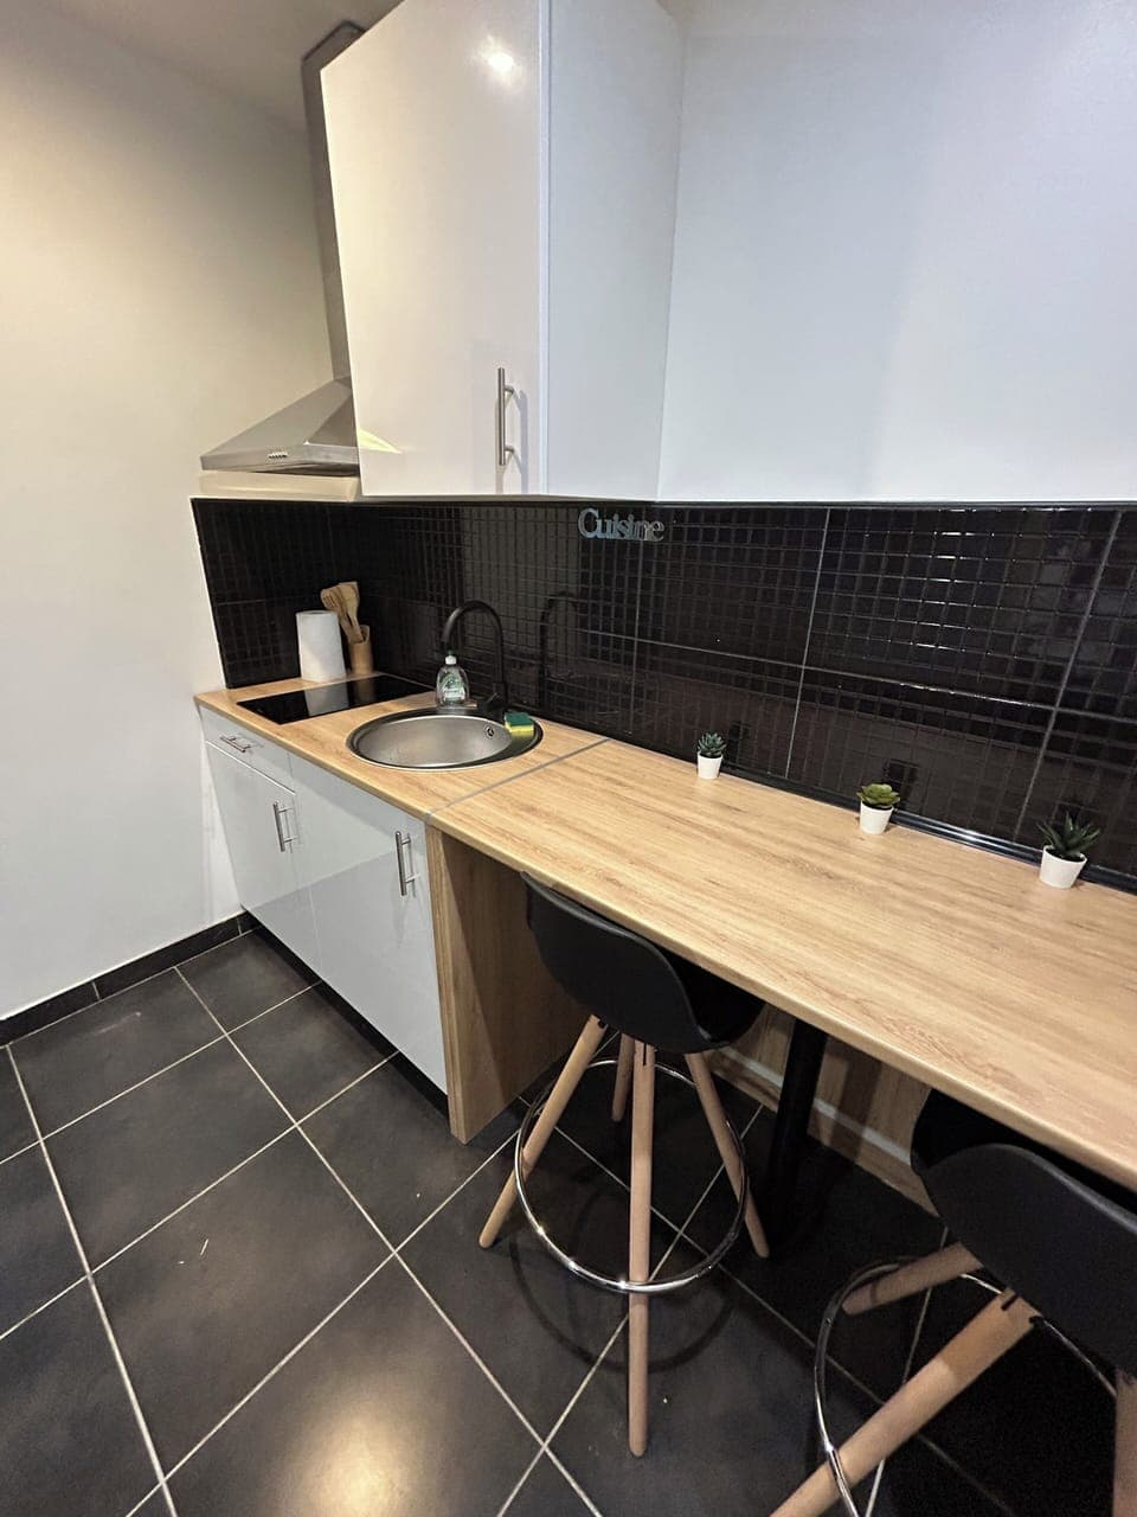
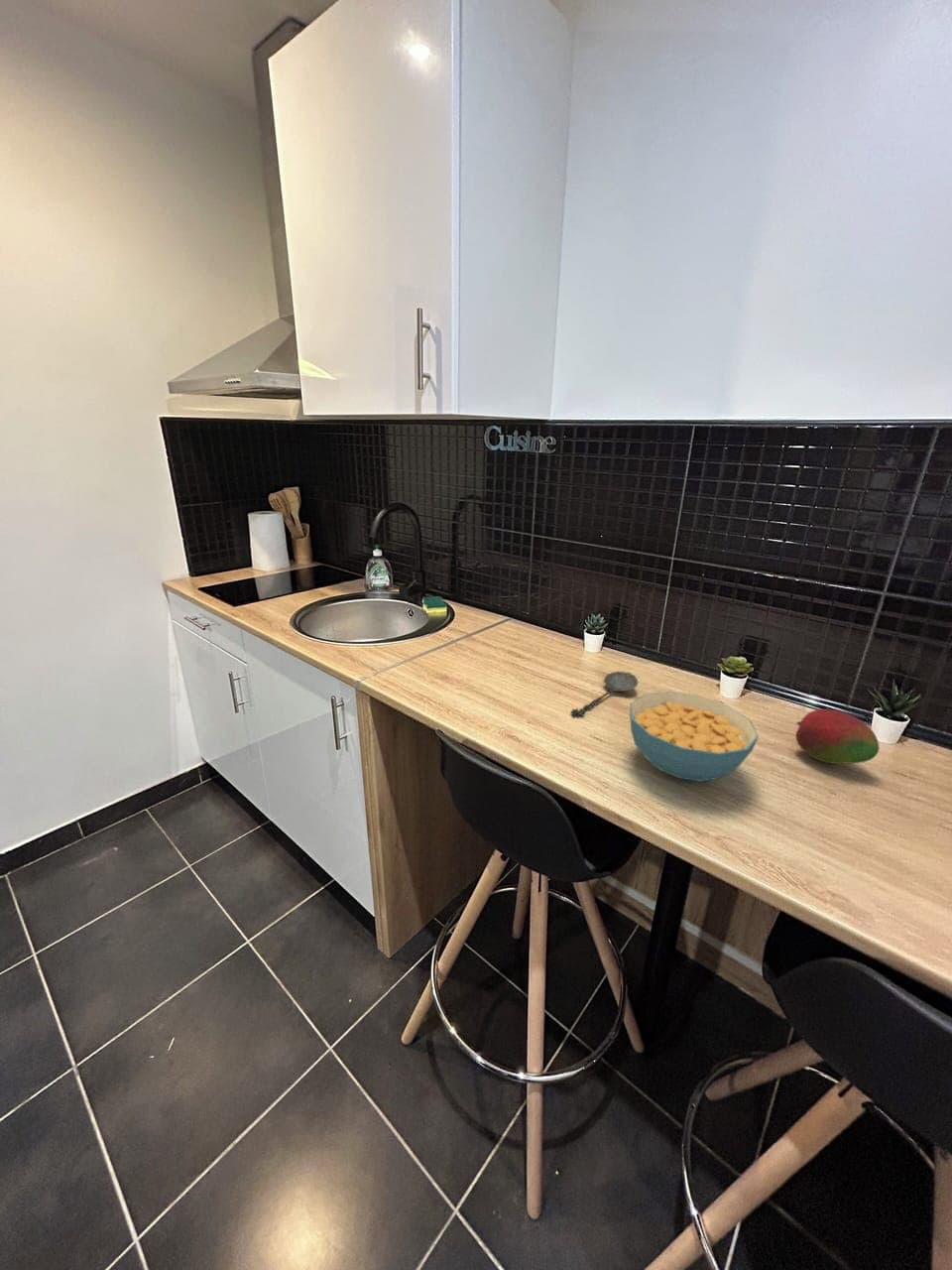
+ spoon [569,671,639,717]
+ fruit [794,708,880,765]
+ cereal bowl [629,691,760,783]
